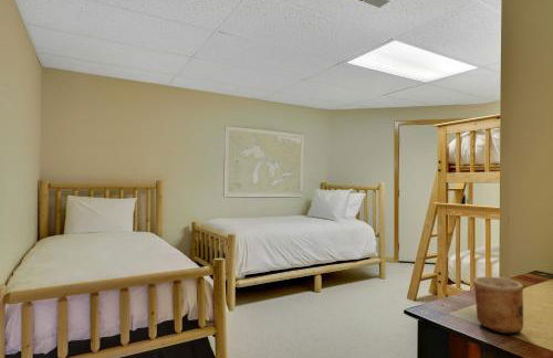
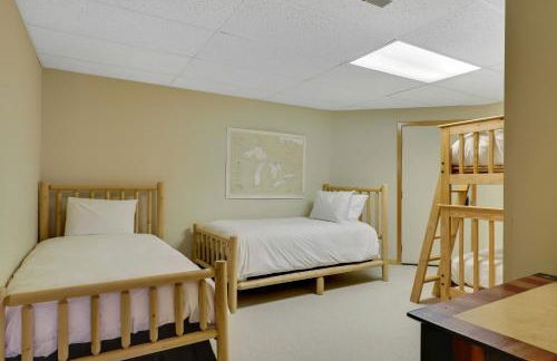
- cup [472,276,524,334]
